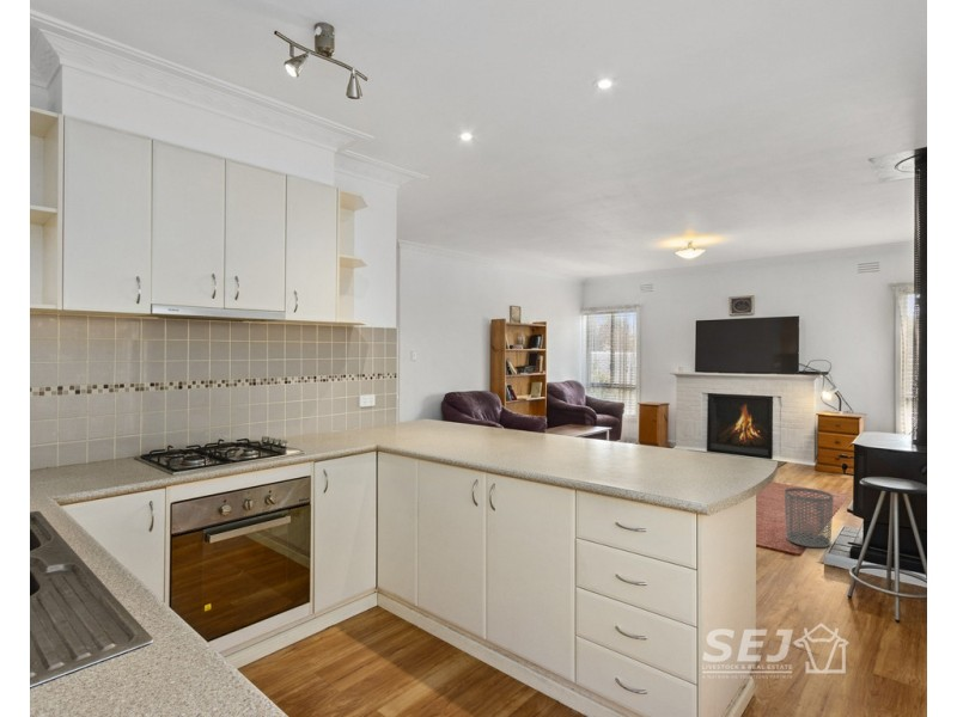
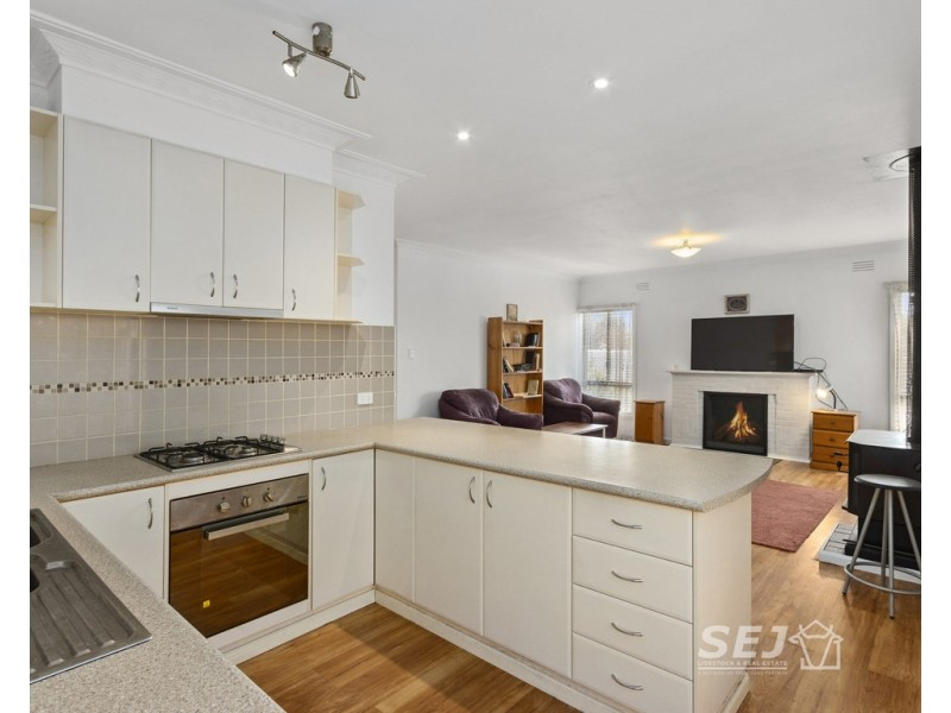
- waste bin [784,486,835,549]
